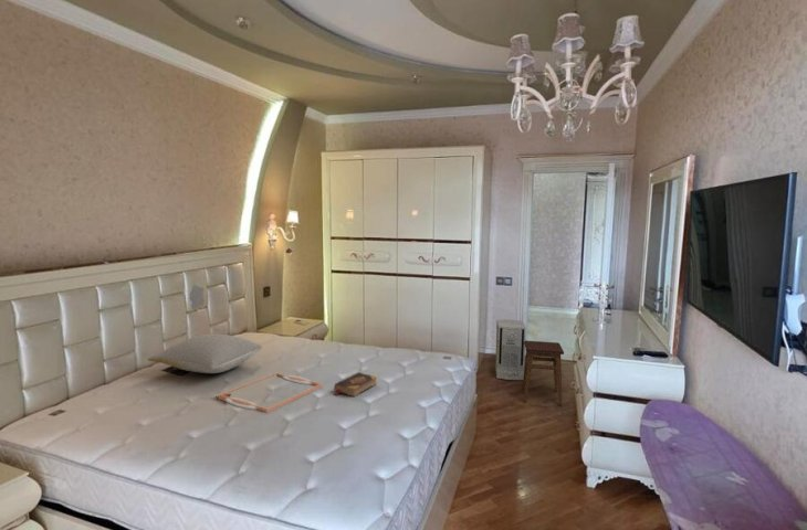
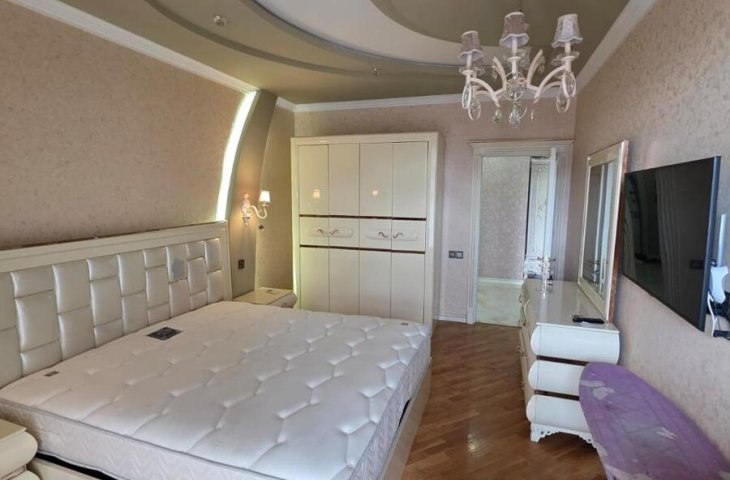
- stool [521,340,565,406]
- air purifier [494,318,527,381]
- serving tray [218,372,323,413]
- book [333,371,378,398]
- pillow [147,333,263,374]
